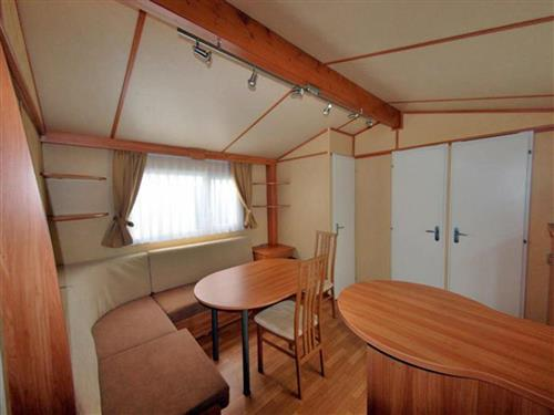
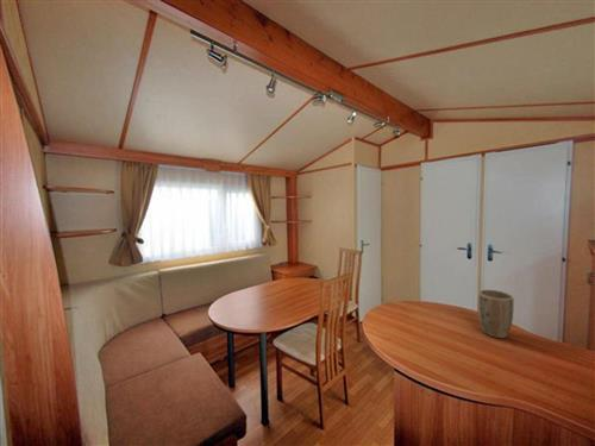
+ plant pot [477,289,514,339]
